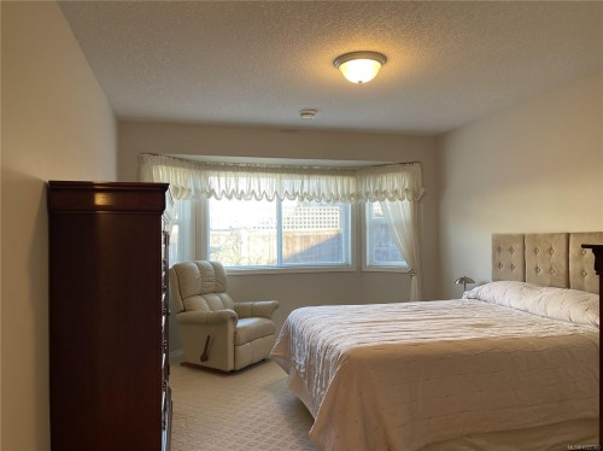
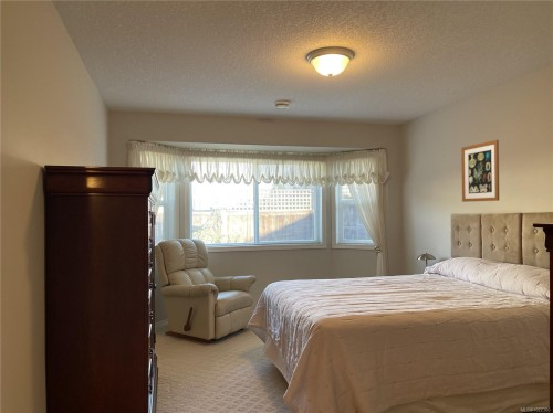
+ wall art [460,139,500,203]
